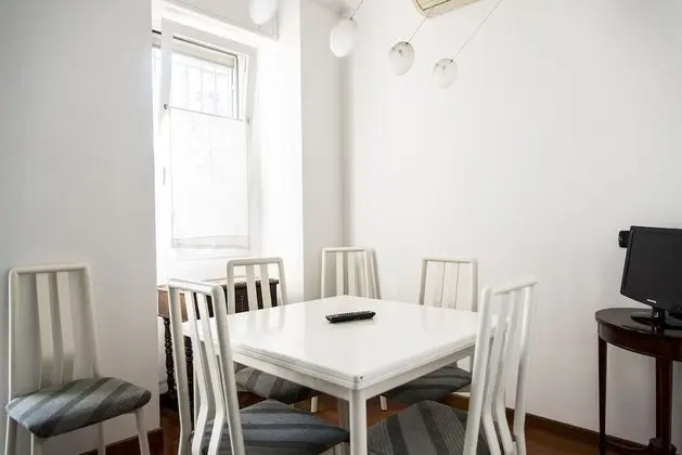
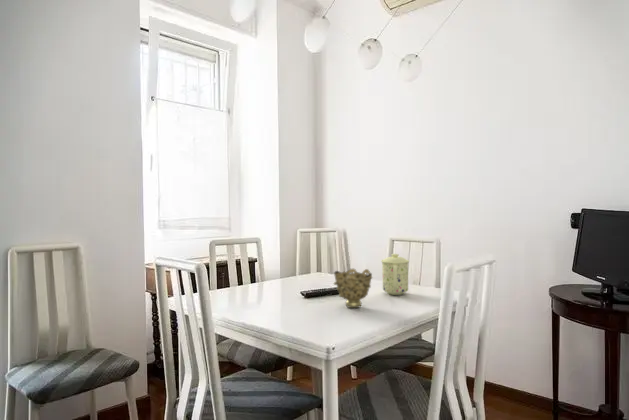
+ mug [380,253,410,296]
+ decorative bowl [333,268,373,309]
